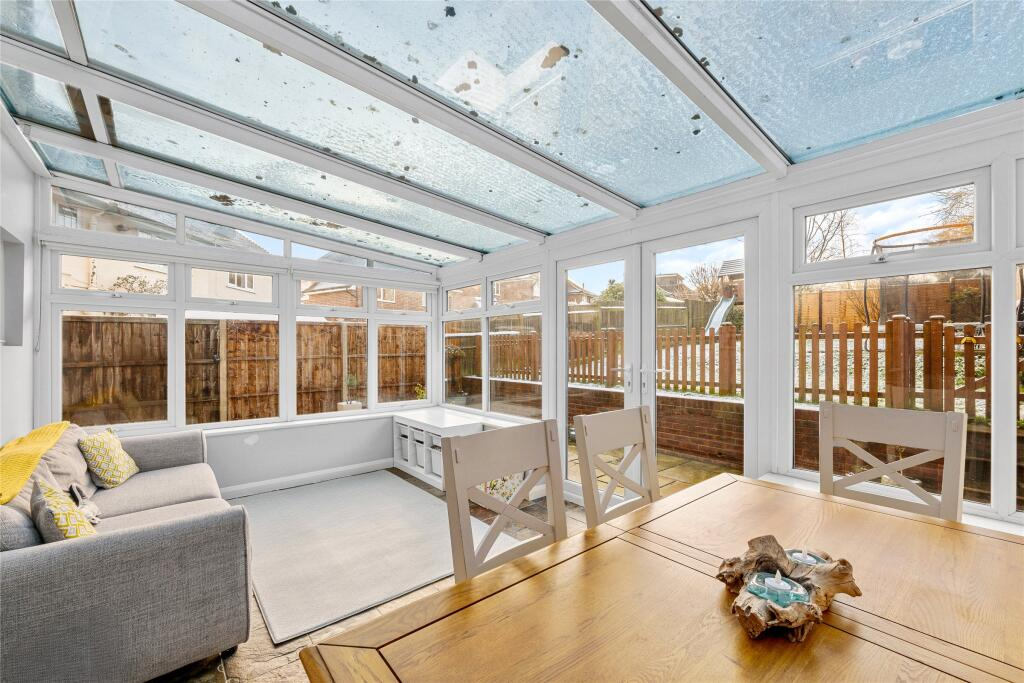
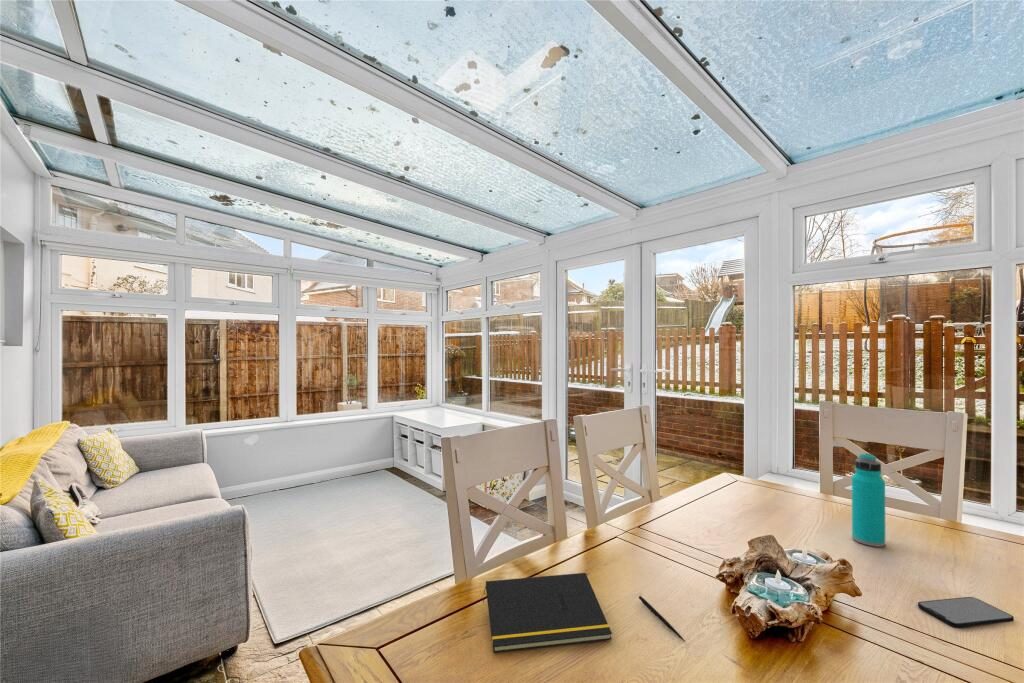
+ smartphone [917,596,1015,628]
+ water bottle [851,452,886,548]
+ pen [638,595,686,642]
+ notepad [482,572,613,654]
